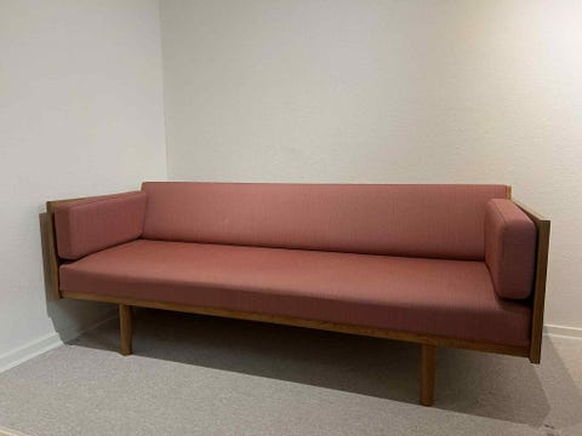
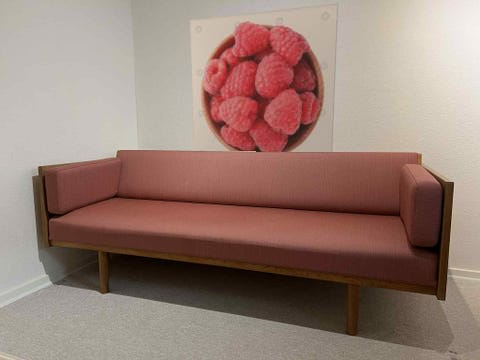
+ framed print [189,2,339,153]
